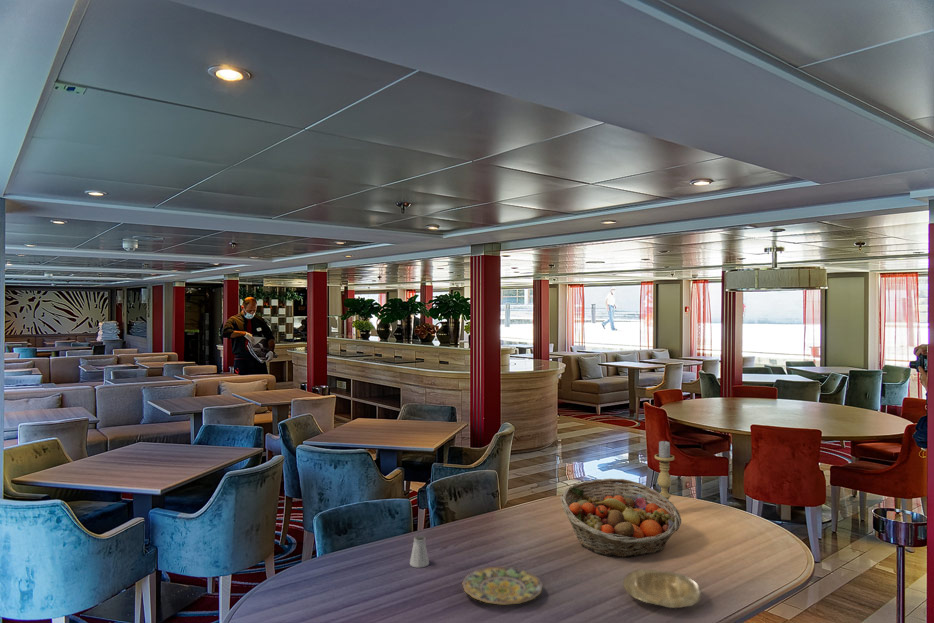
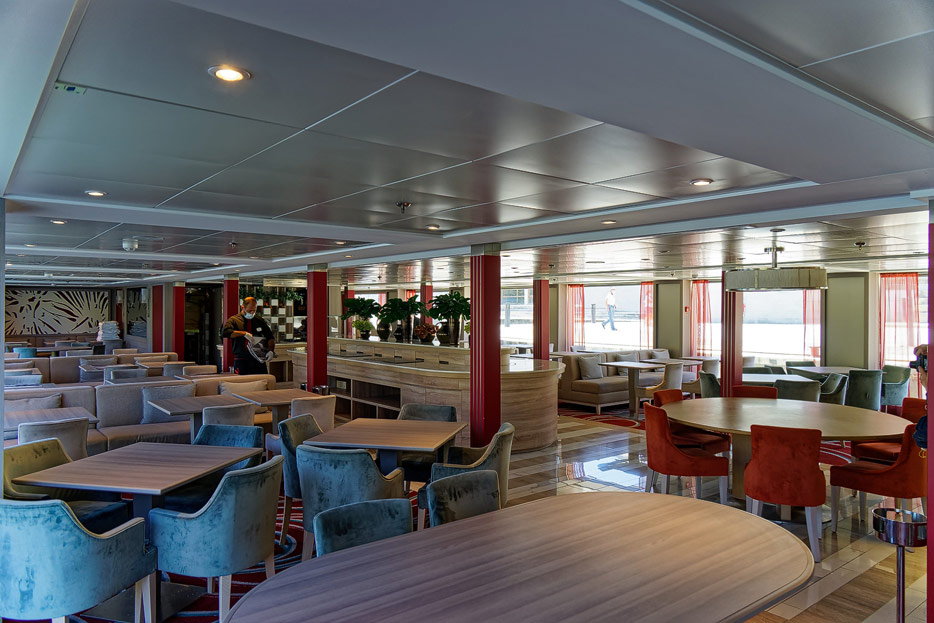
- saltshaker [409,534,430,569]
- fruit basket [560,478,682,559]
- plate [622,568,703,609]
- plate [462,566,544,606]
- candle holder [654,440,675,502]
